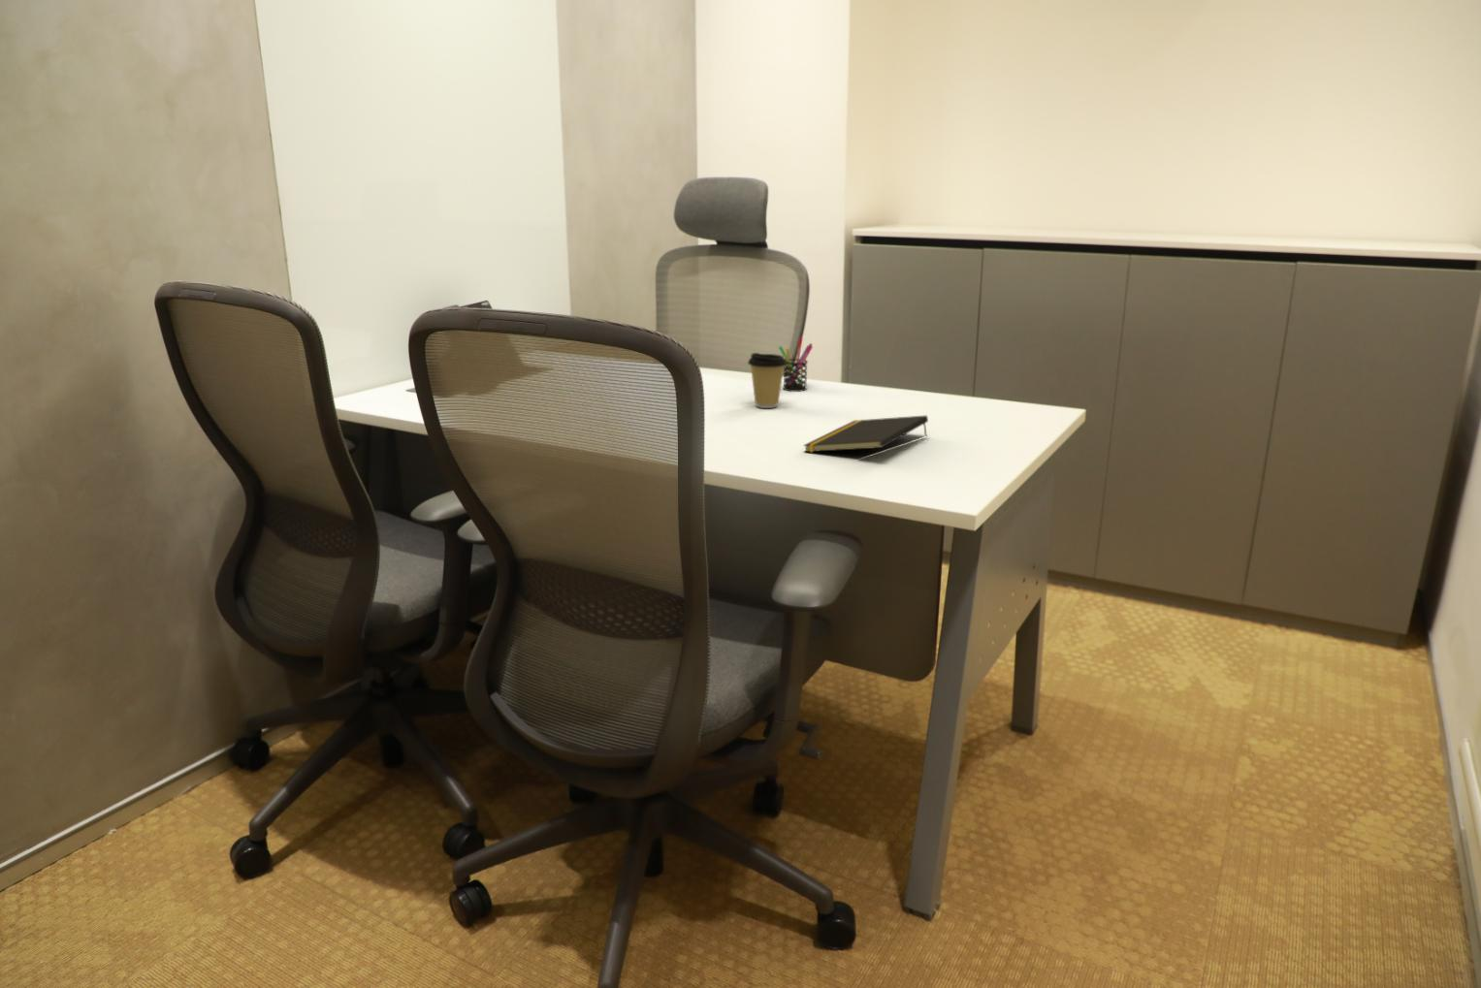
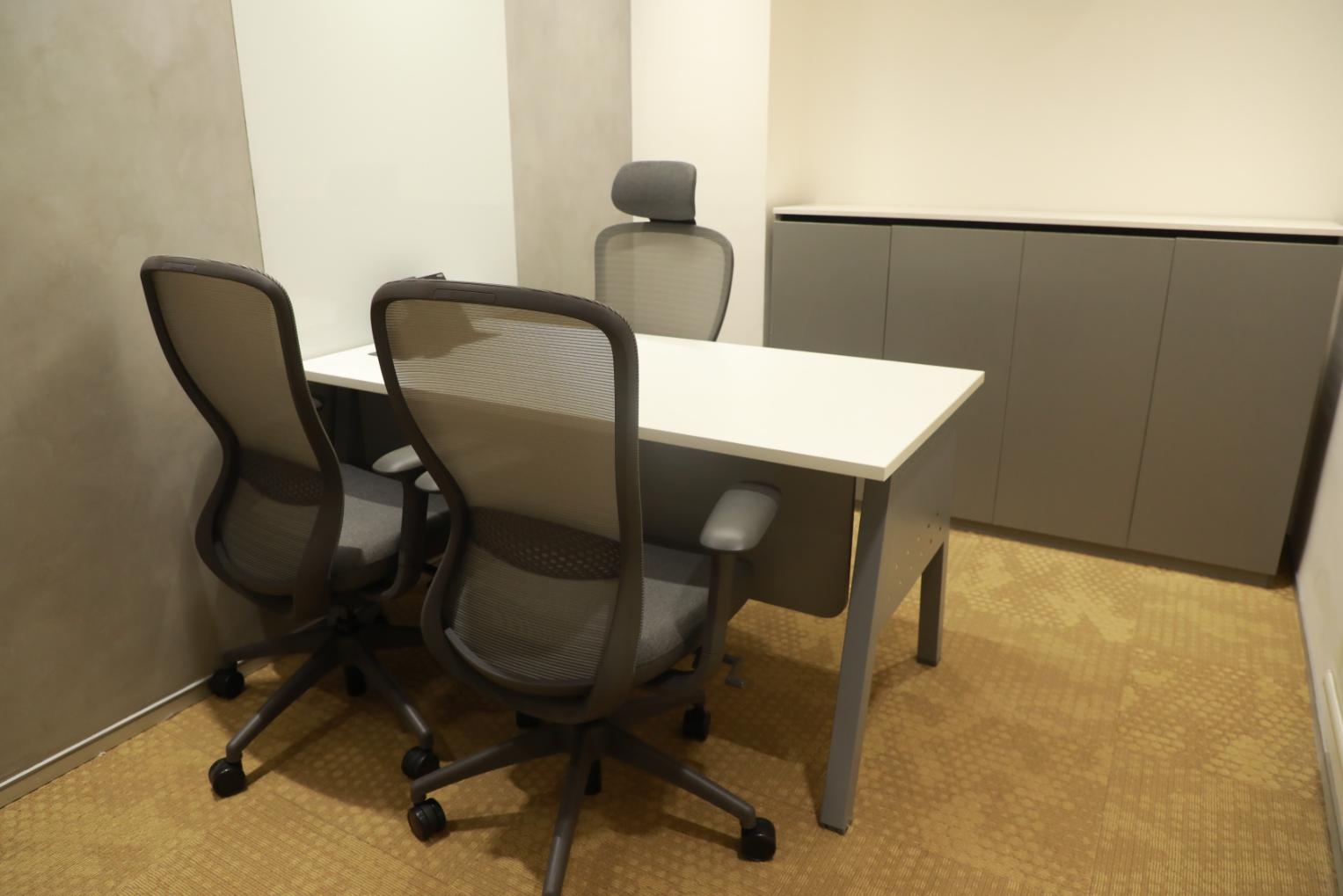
- coffee cup [747,352,786,409]
- notepad [802,414,930,453]
- pen holder [777,337,814,393]
